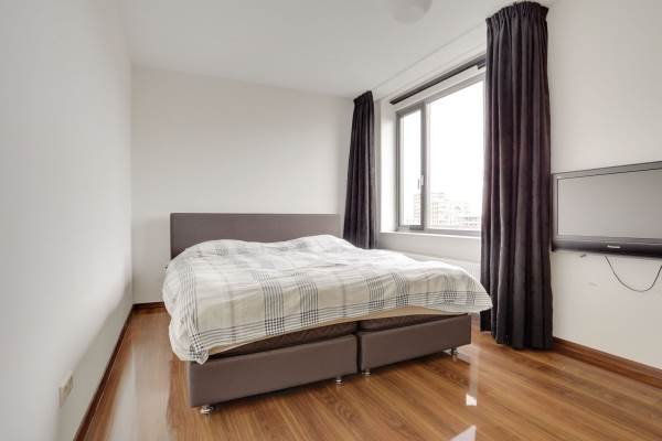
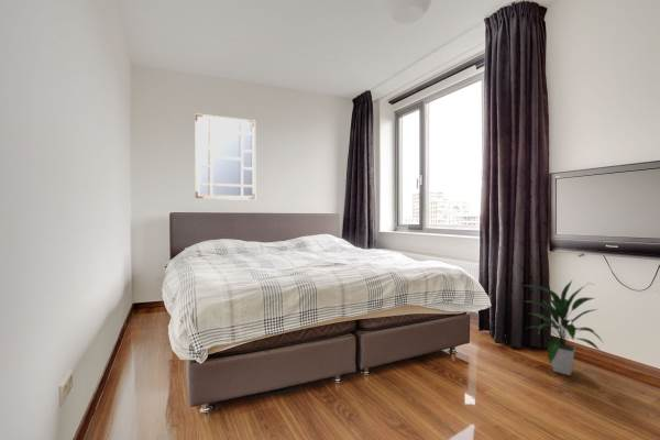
+ mirror [194,112,256,201]
+ indoor plant [520,279,604,376]
